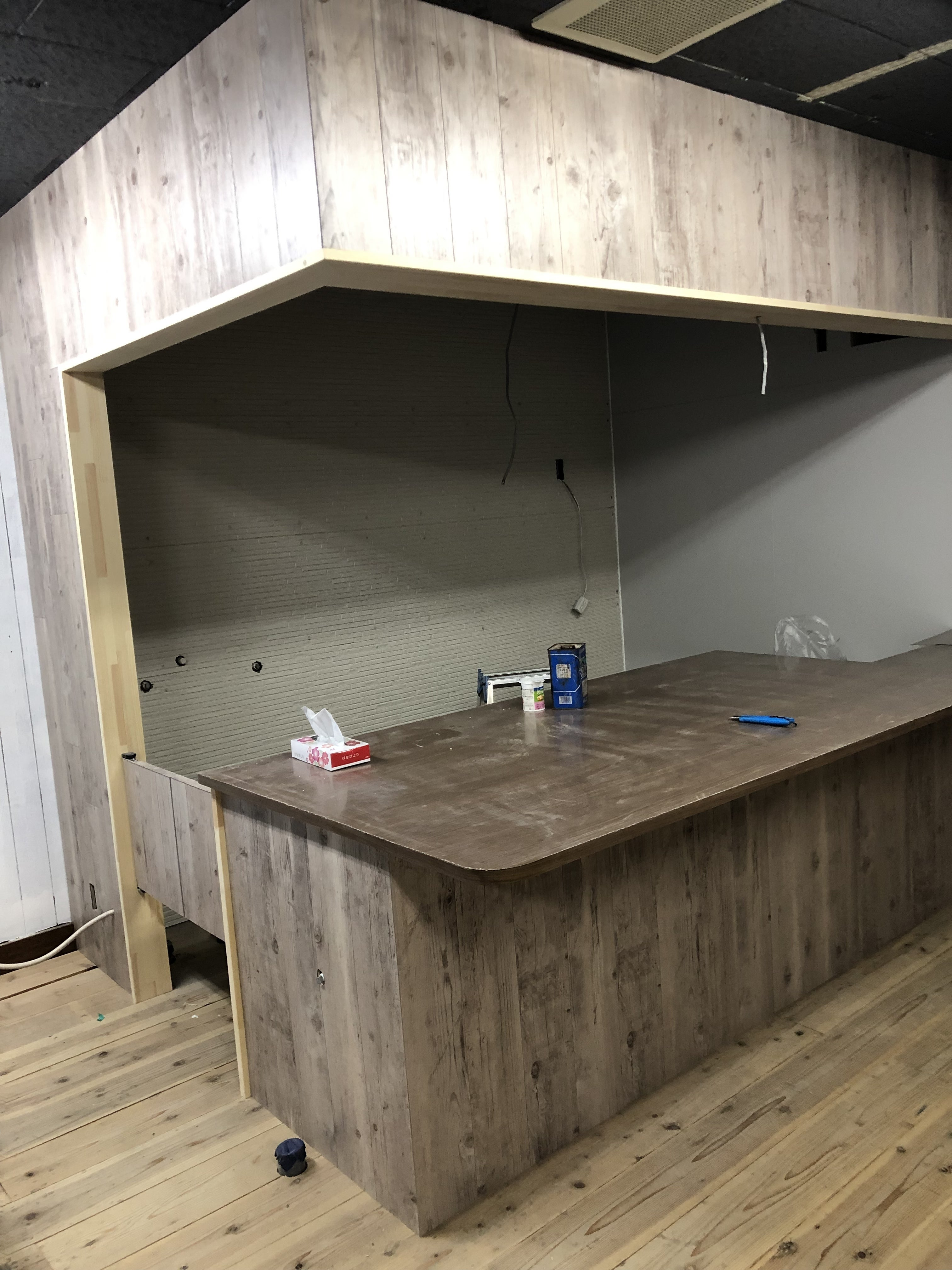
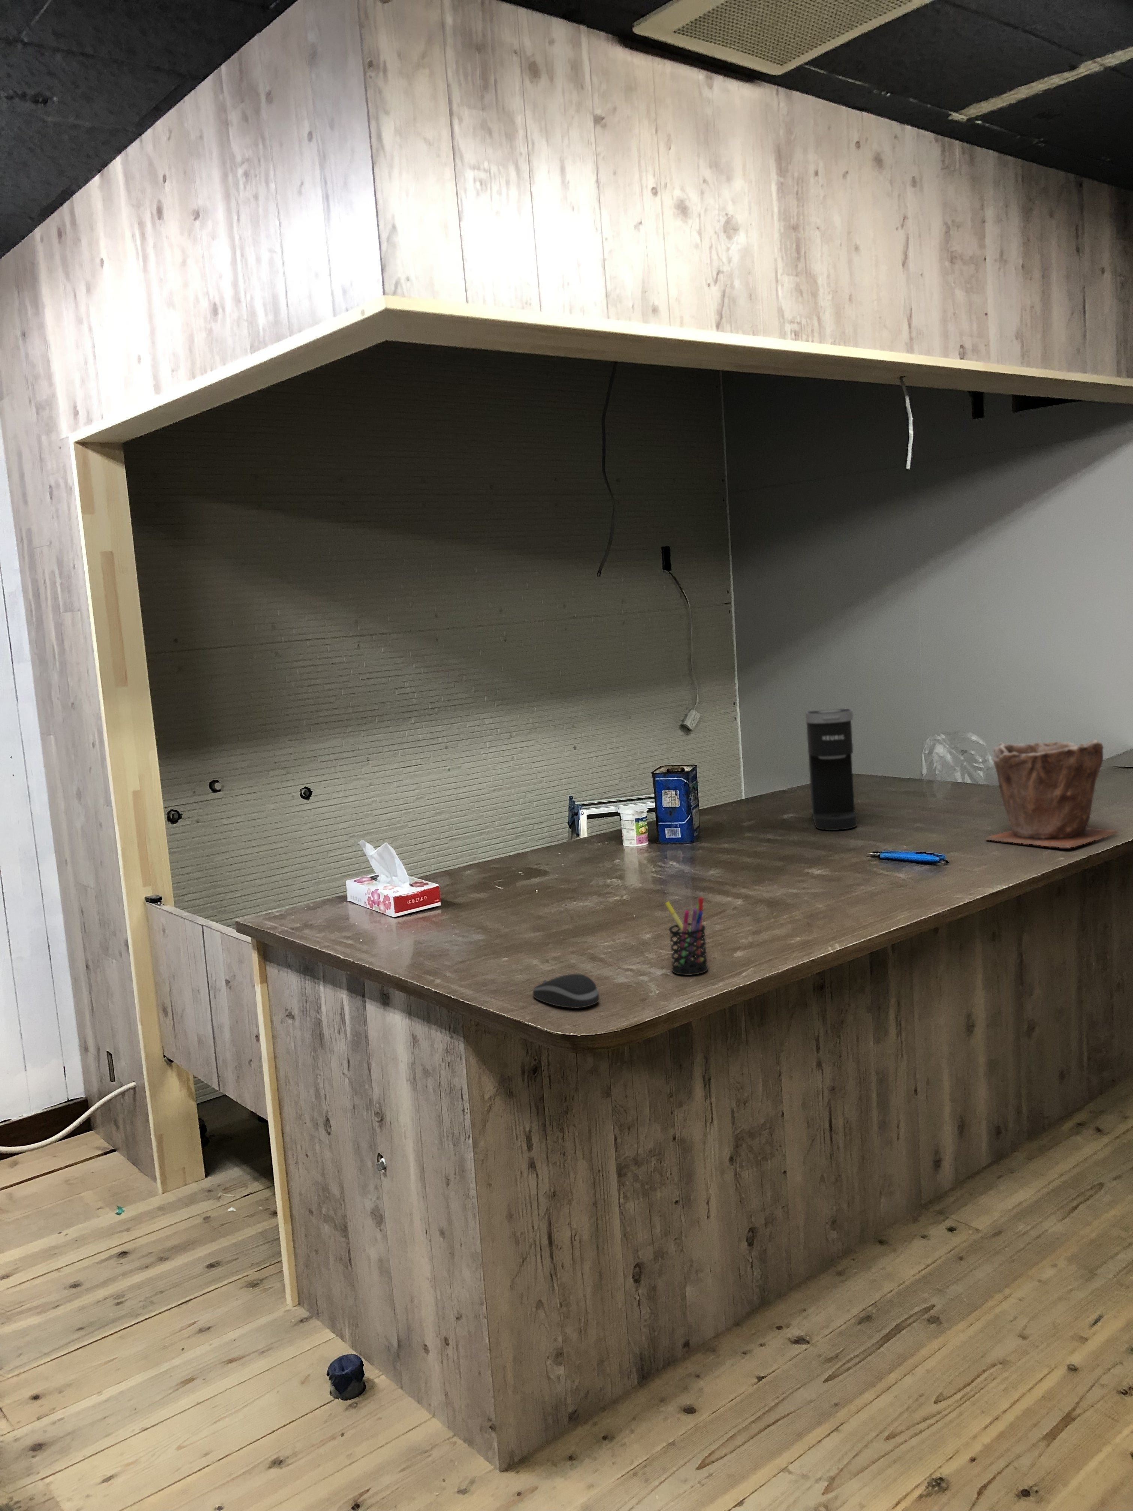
+ coffee maker [806,708,858,830]
+ computer mouse [533,973,600,1009]
+ pen holder [664,897,709,976]
+ plant pot [985,739,1120,848]
